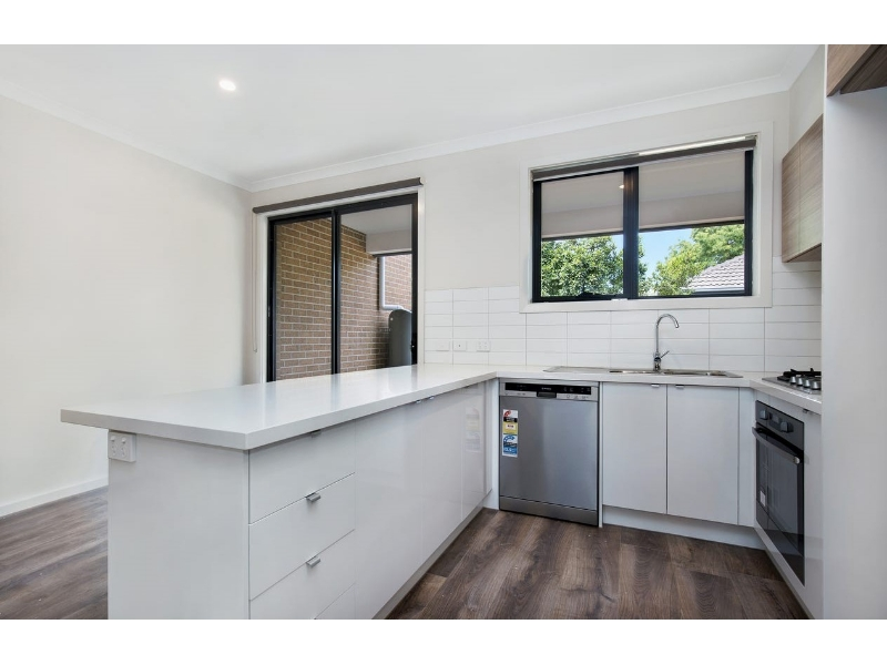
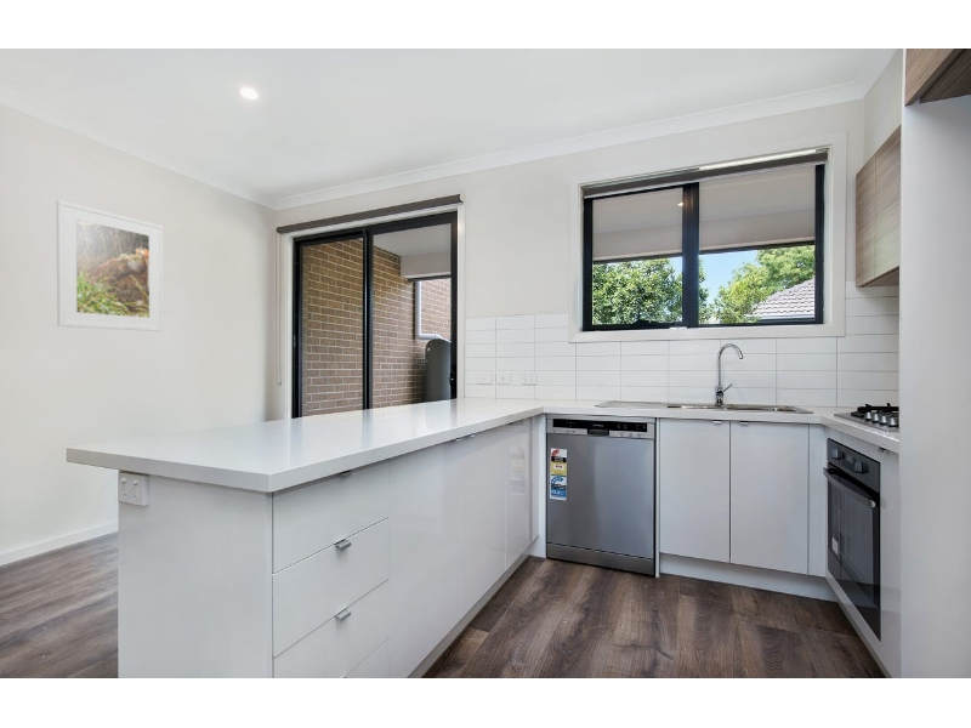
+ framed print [56,199,165,332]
